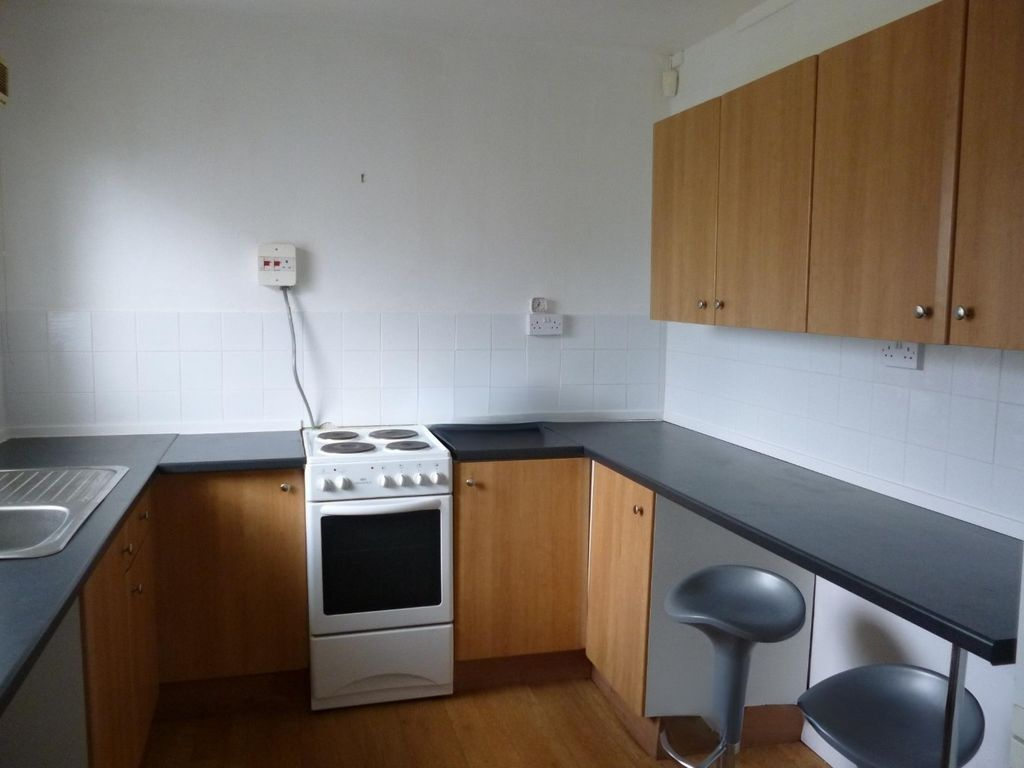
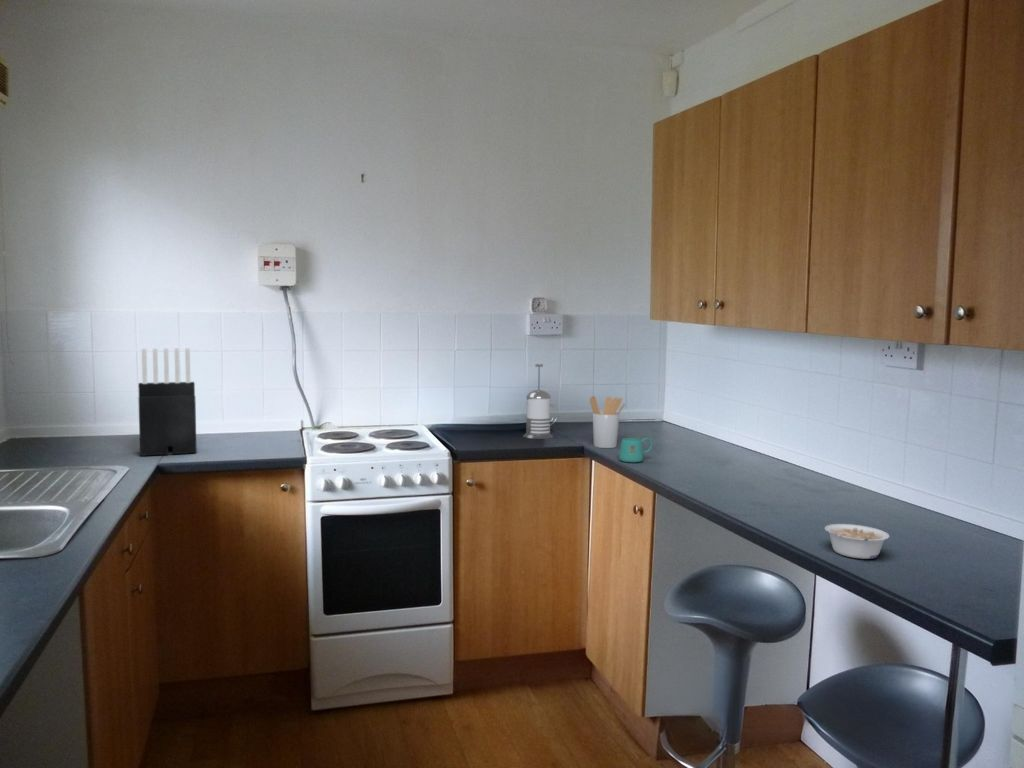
+ knife block [137,347,198,457]
+ mug [618,437,653,463]
+ utensil holder [589,395,626,449]
+ legume [824,523,890,560]
+ french press [522,363,559,440]
